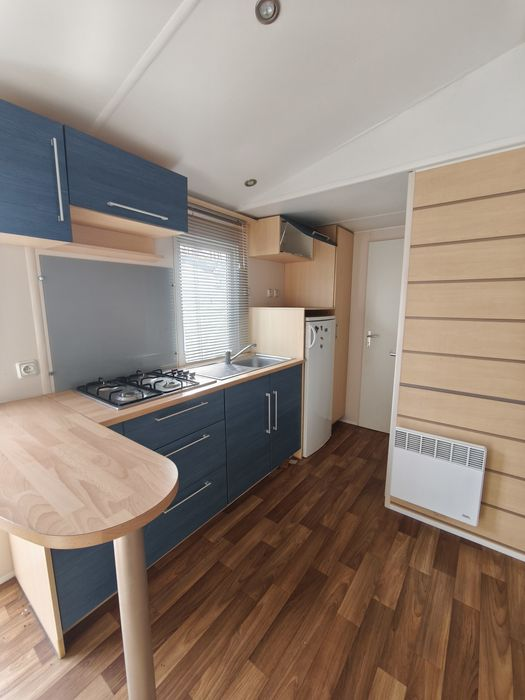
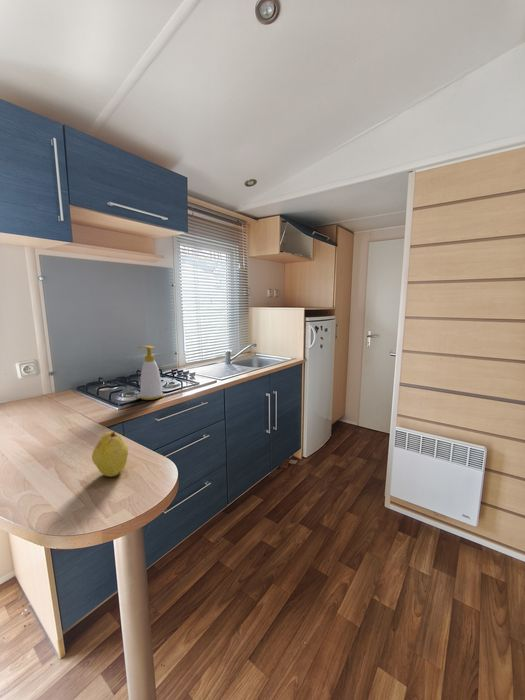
+ fruit [91,431,129,478]
+ soap bottle [137,345,164,401]
